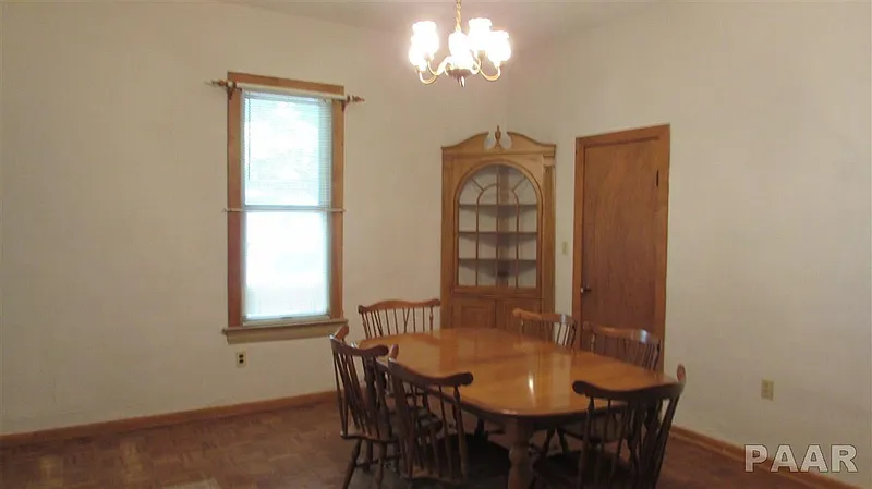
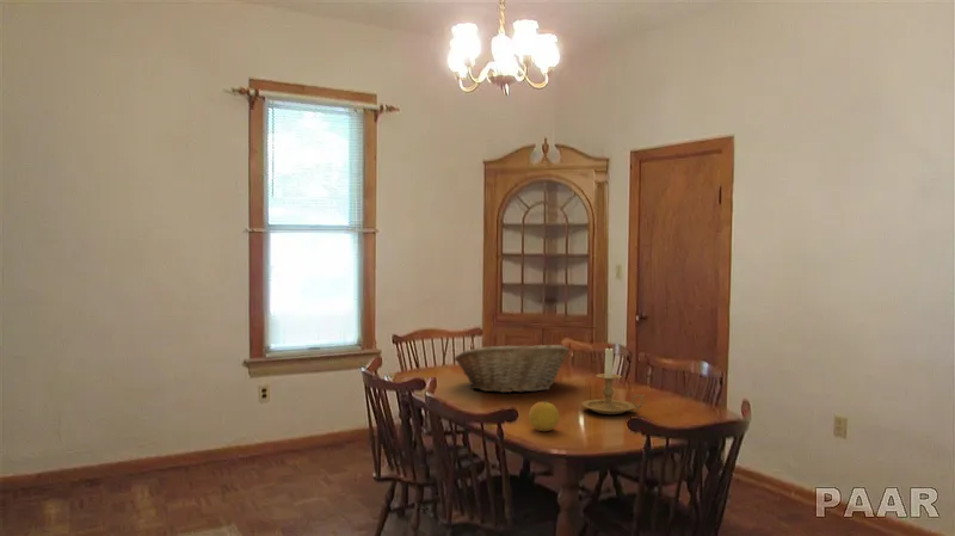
+ fruit basket [452,344,569,394]
+ candle holder [580,345,646,415]
+ fruit [528,400,560,432]
